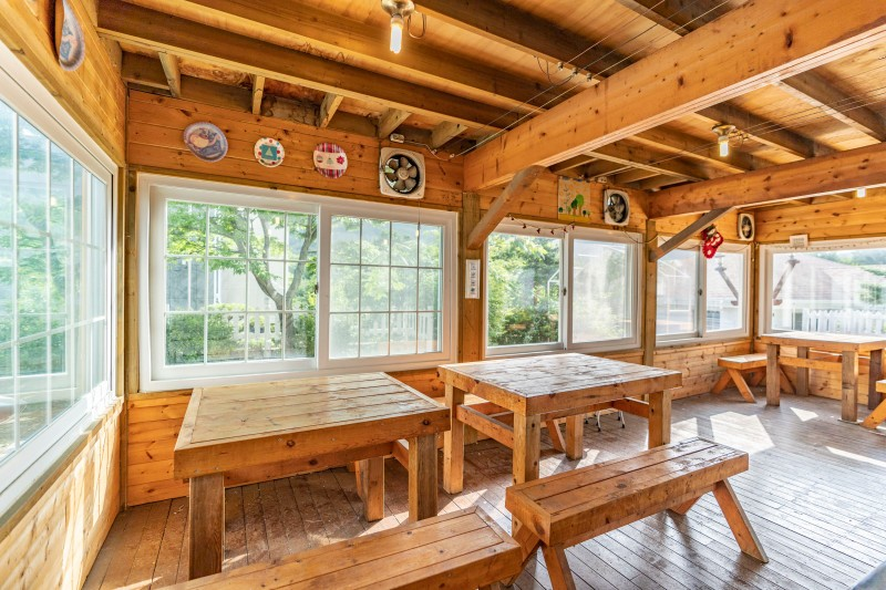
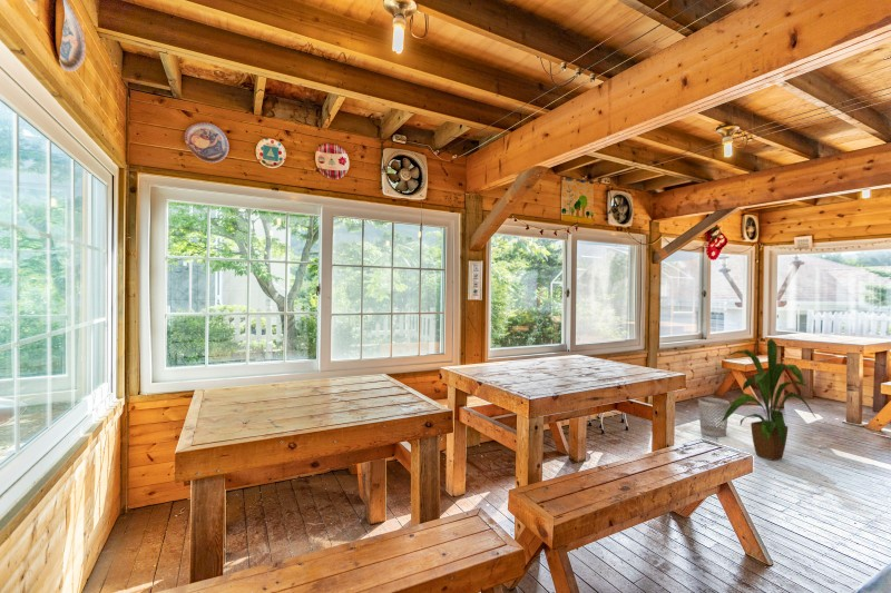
+ wastebasket [697,396,731,437]
+ house plant [721,338,817,462]
